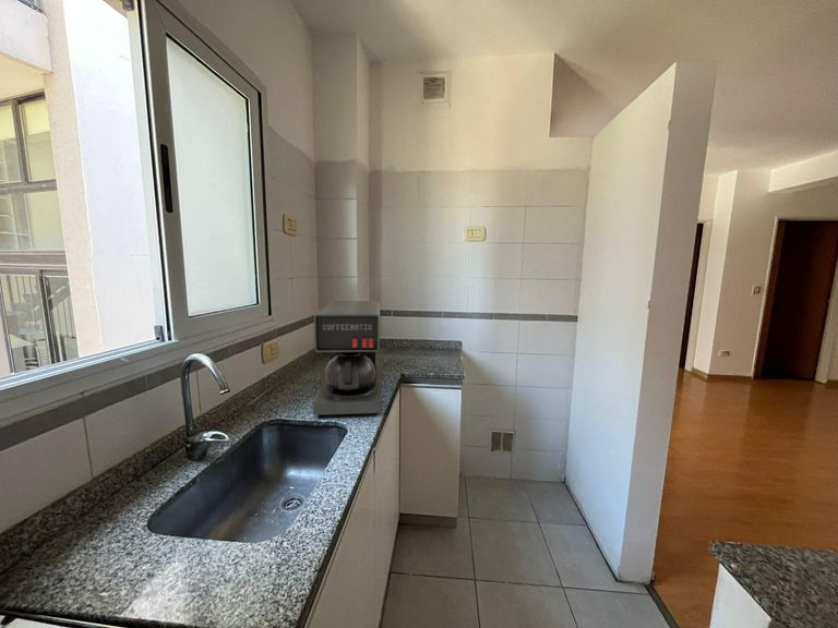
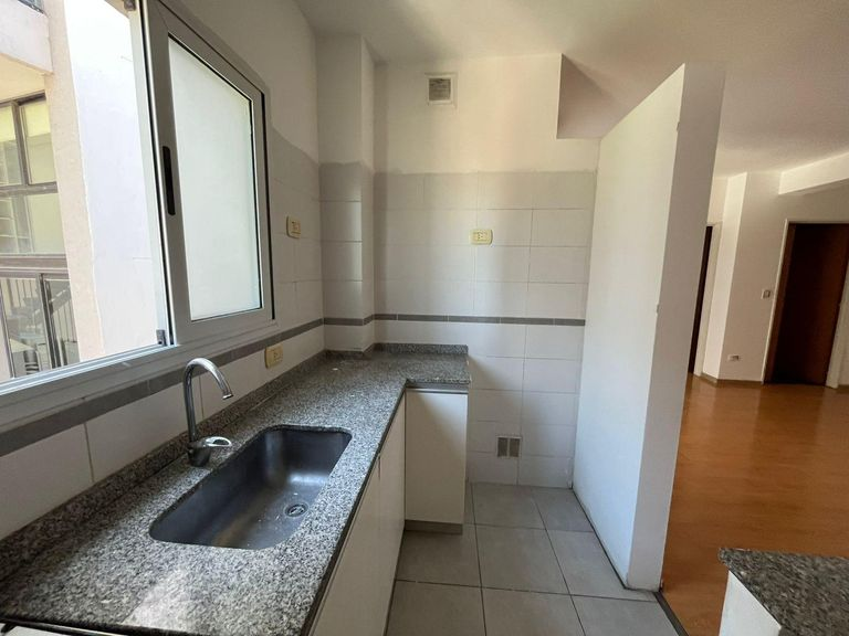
- coffee maker [312,300,382,416]
